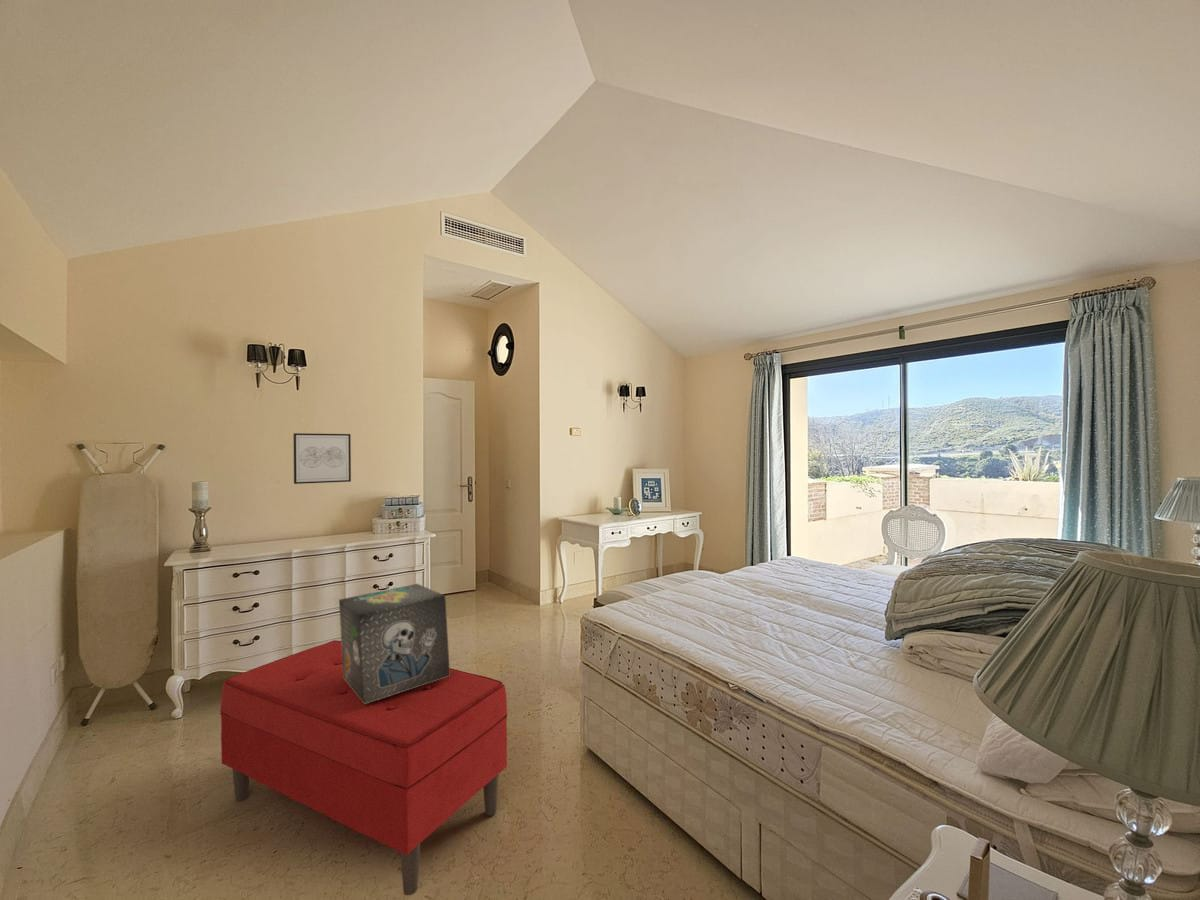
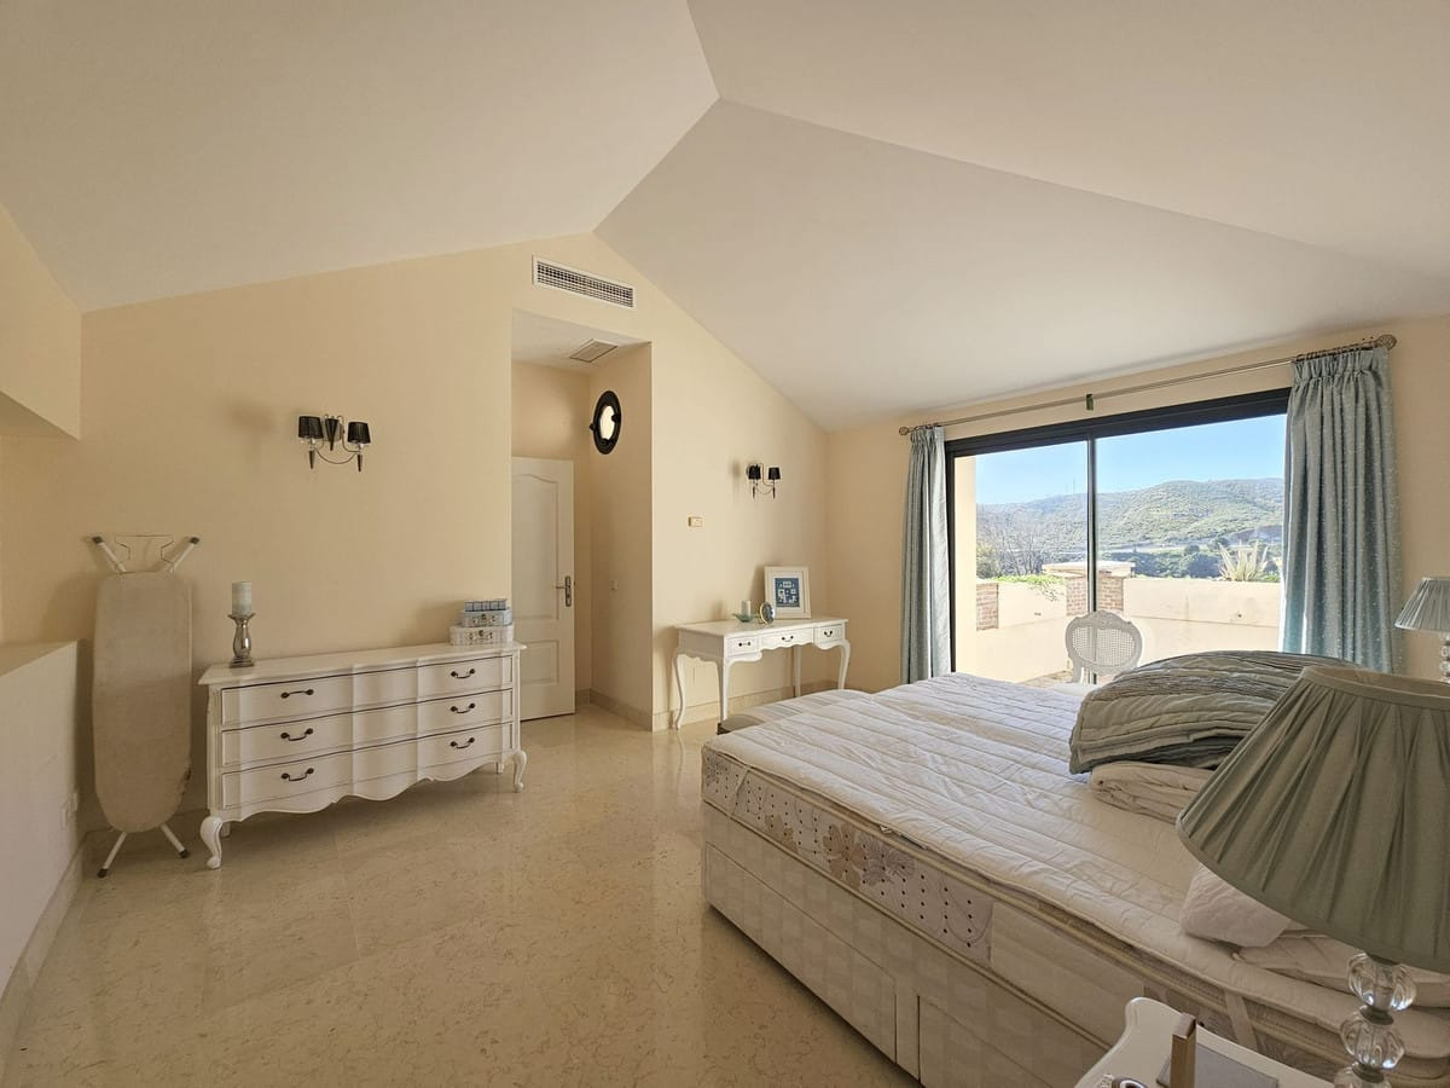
- decorative box [338,583,451,704]
- bench [219,639,508,896]
- wall art [292,432,352,485]
